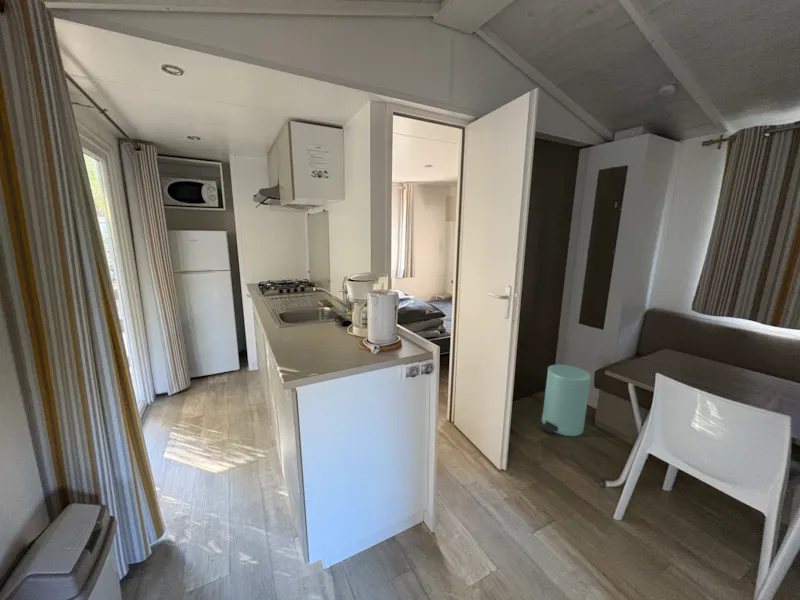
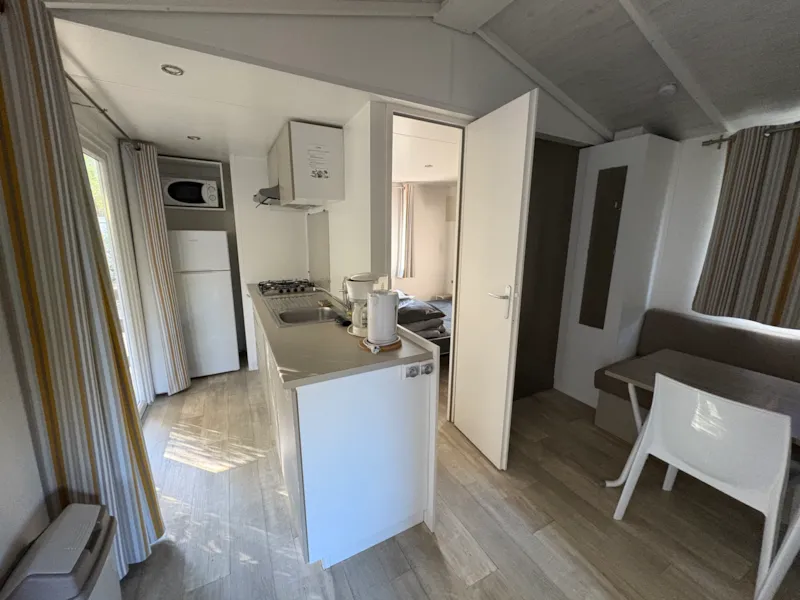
- trash can [540,363,592,437]
